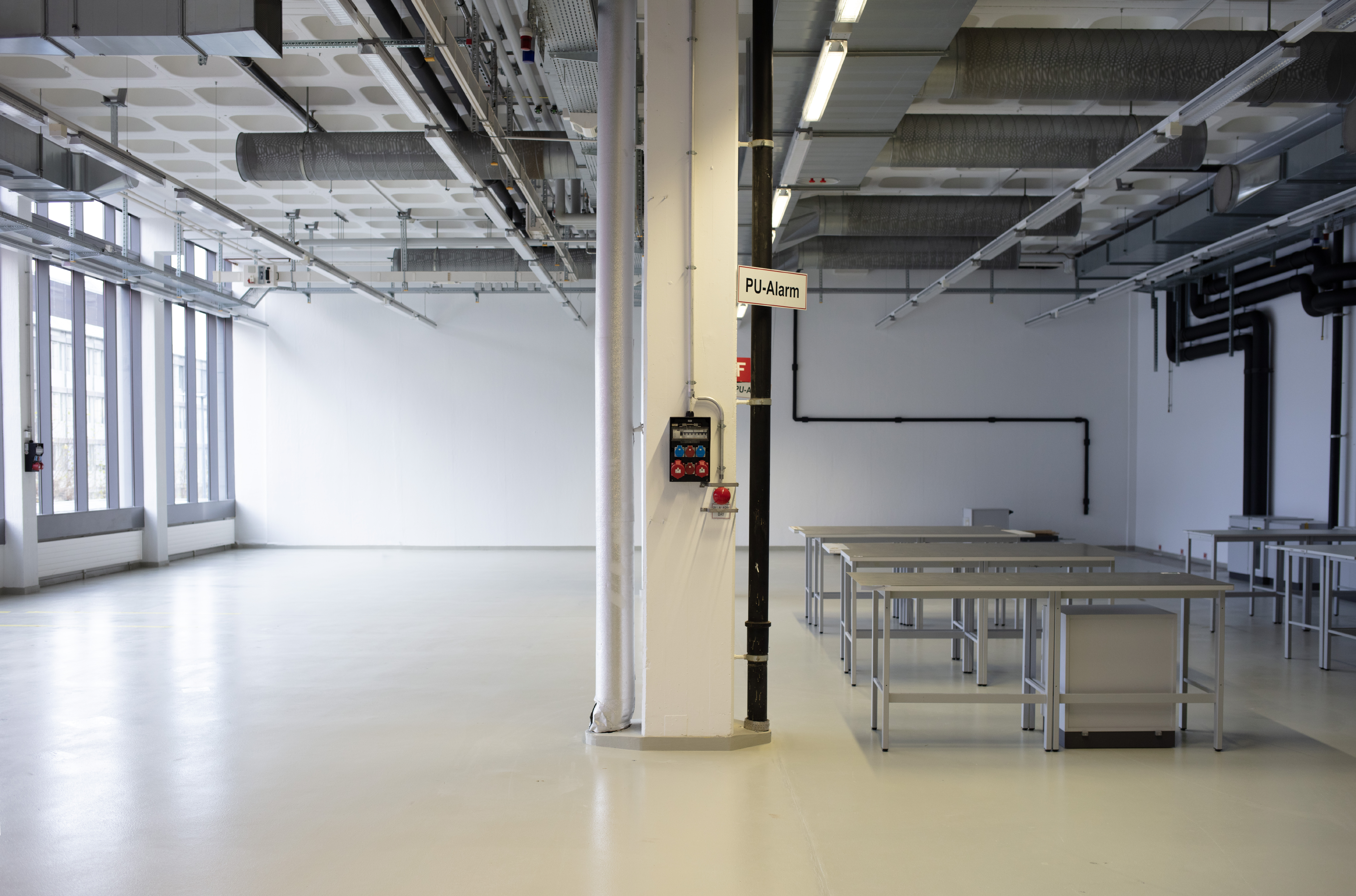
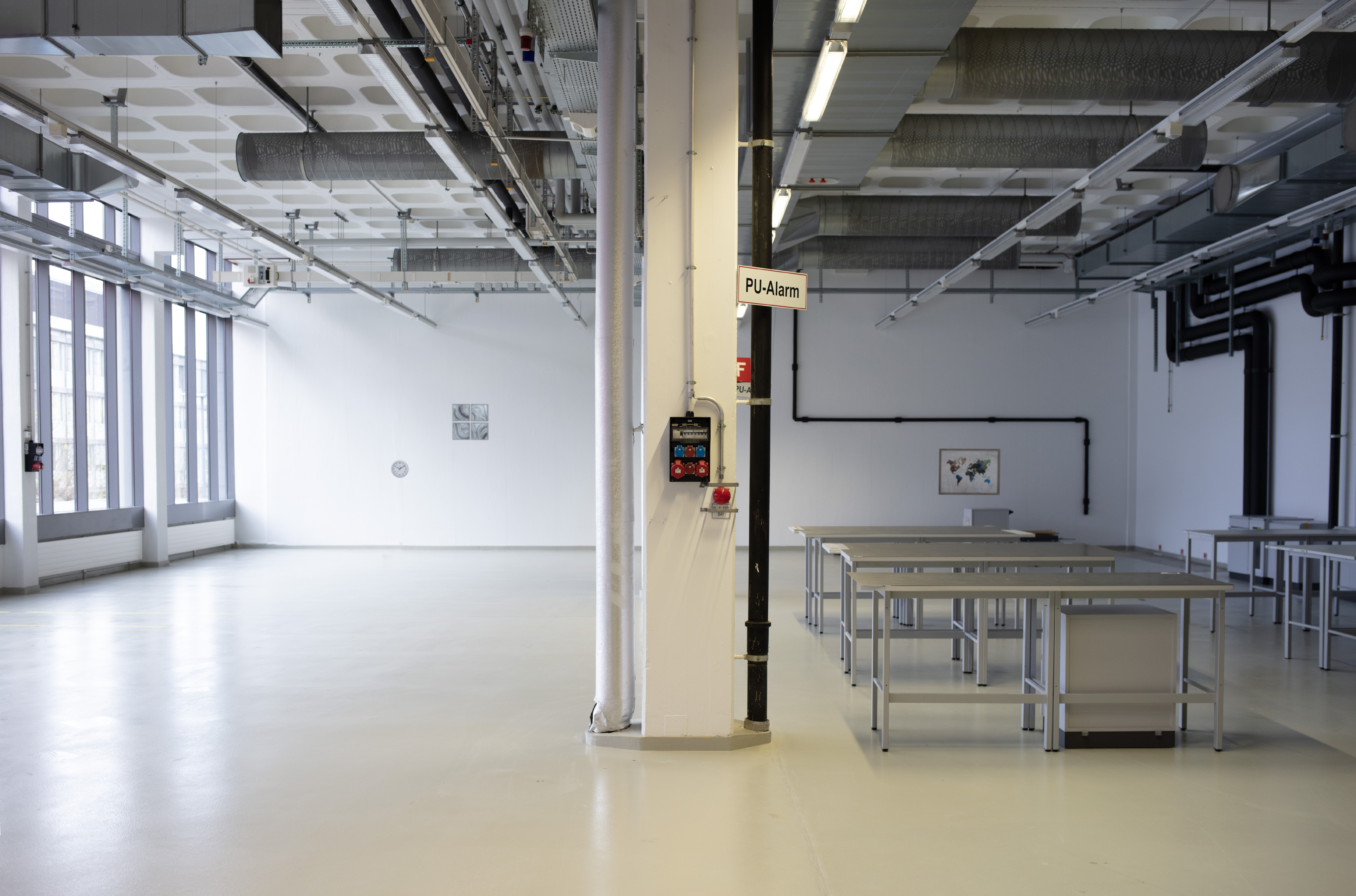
+ wall art [452,403,489,441]
+ wall clock [391,460,409,478]
+ wall art [938,448,1001,495]
